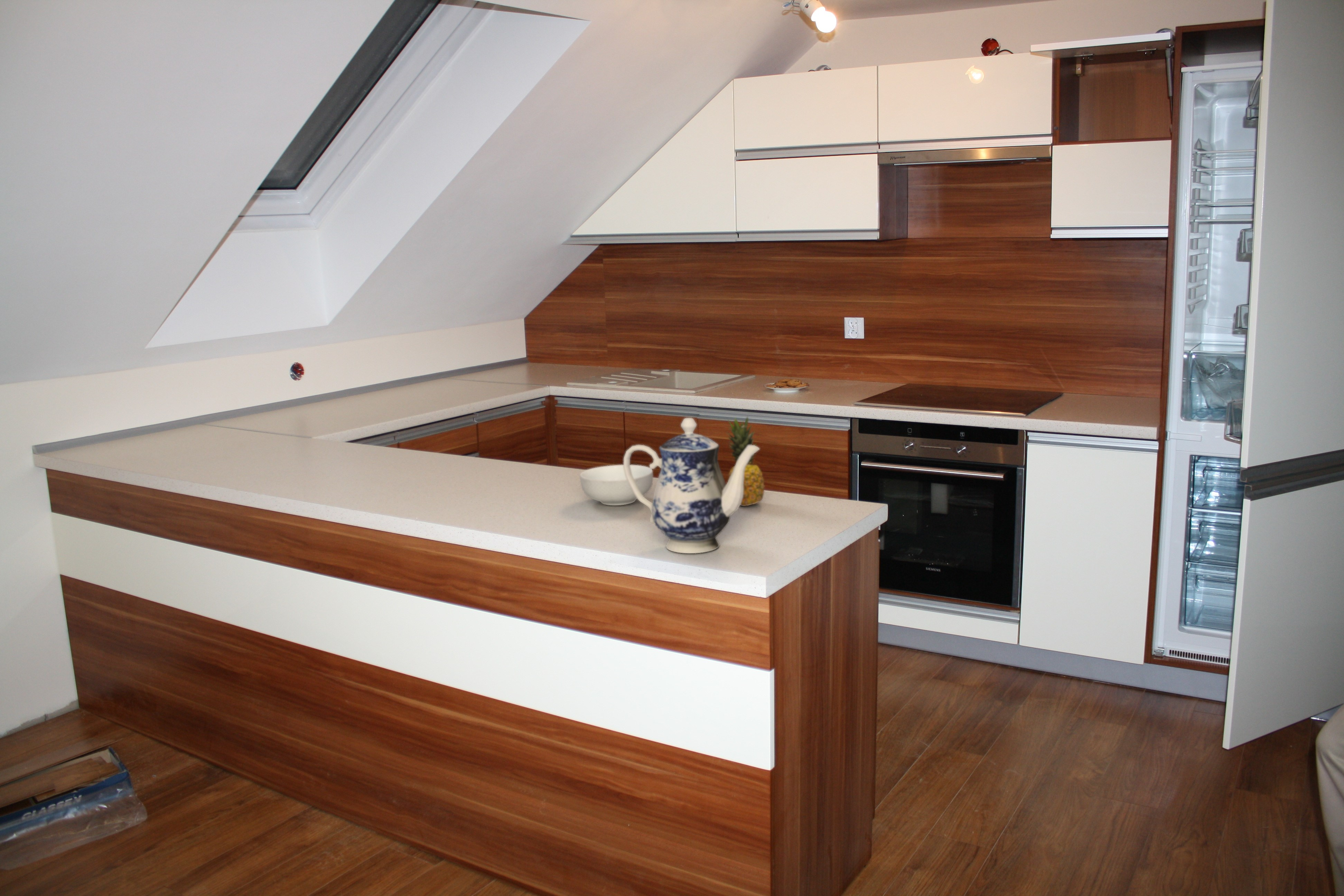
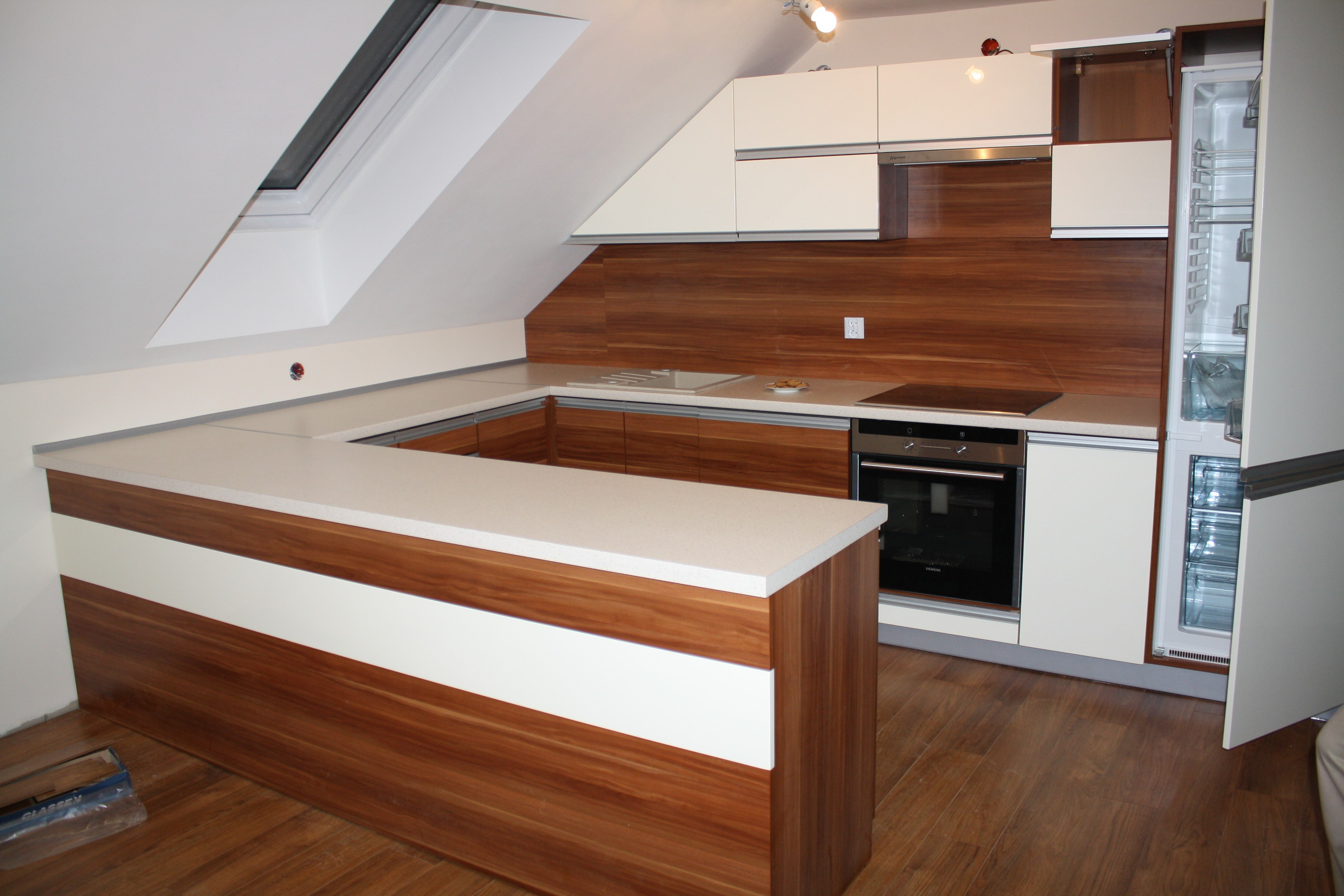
- fruit [726,415,765,506]
- cereal bowl [580,465,653,506]
- teapot [623,417,760,554]
